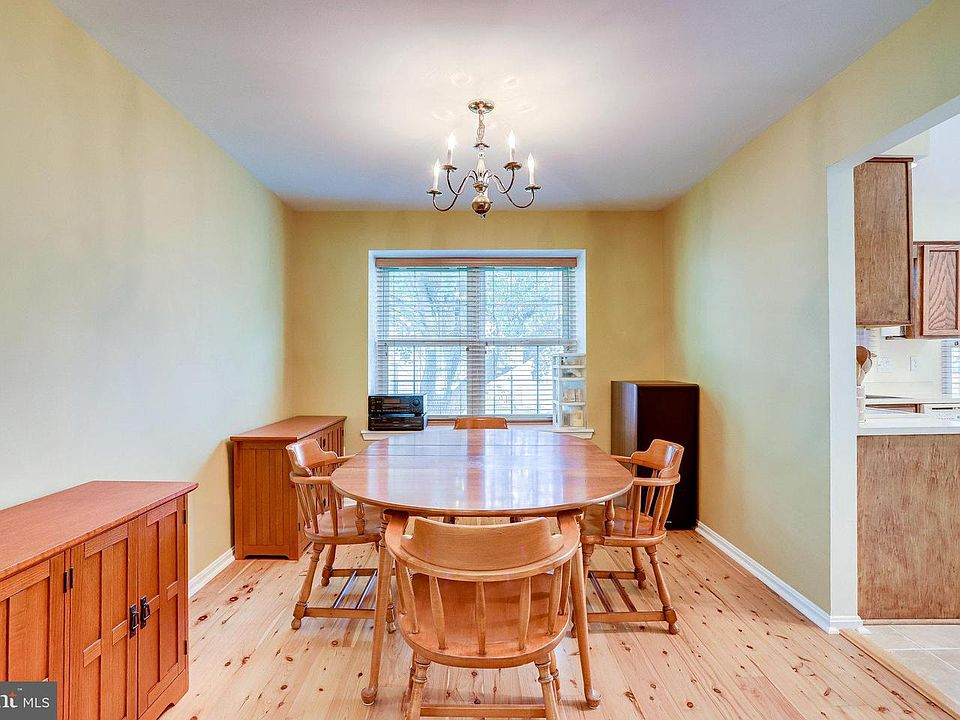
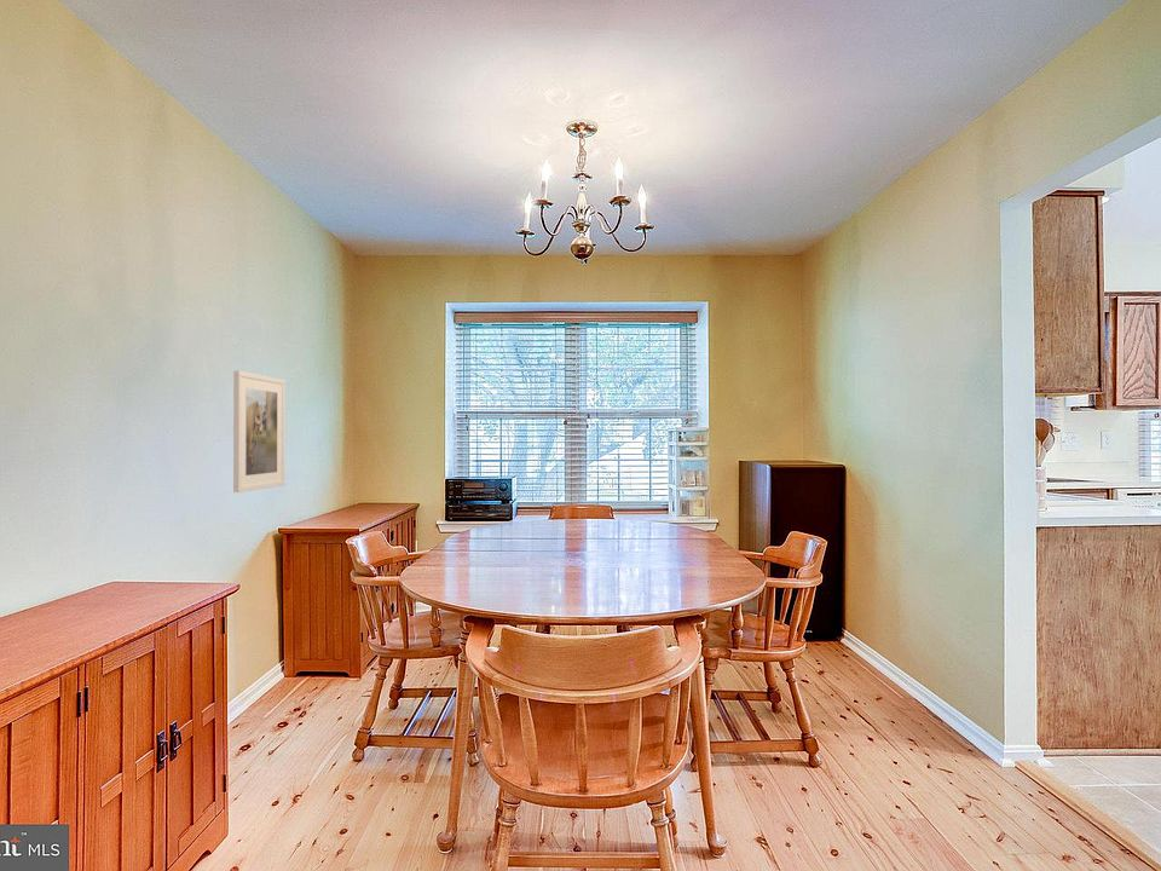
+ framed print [232,369,287,494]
